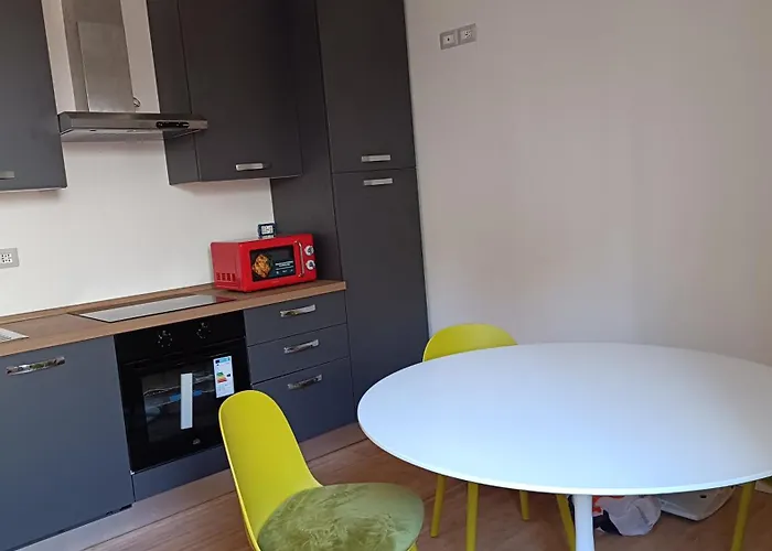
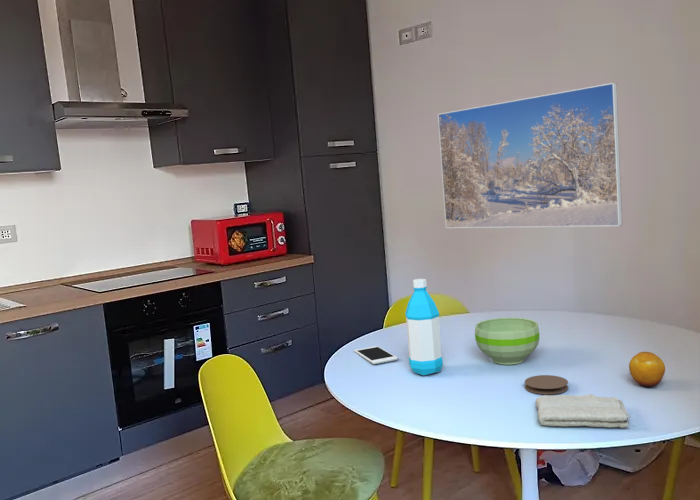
+ coaster [524,374,569,395]
+ cell phone [353,345,399,365]
+ bowl [474,317,540,366]
+ water bottle [404,278,444,377]
+ washcloth [534,393,631,429]
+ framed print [437,82,623,229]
+ fruit [628,351,666,388]
